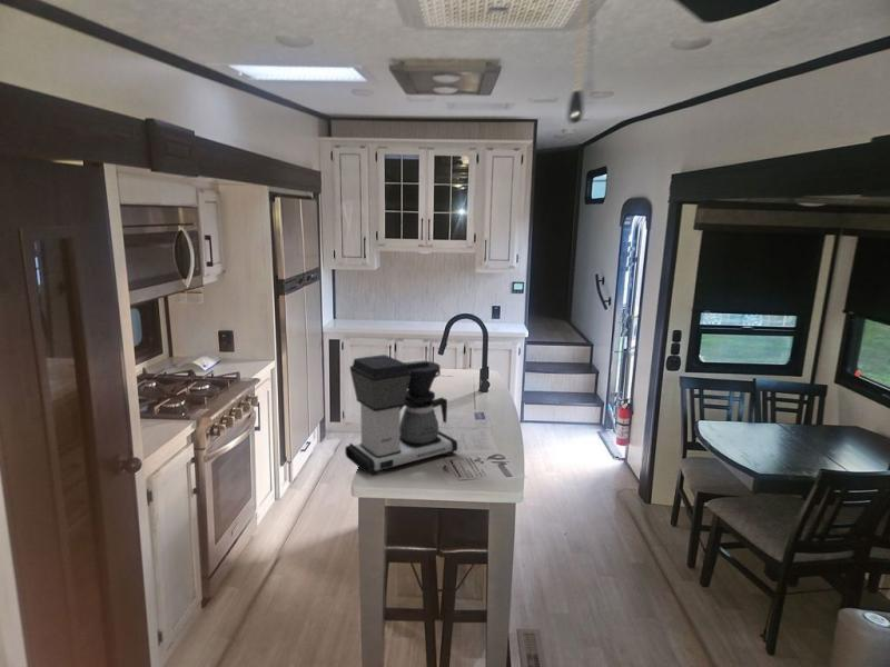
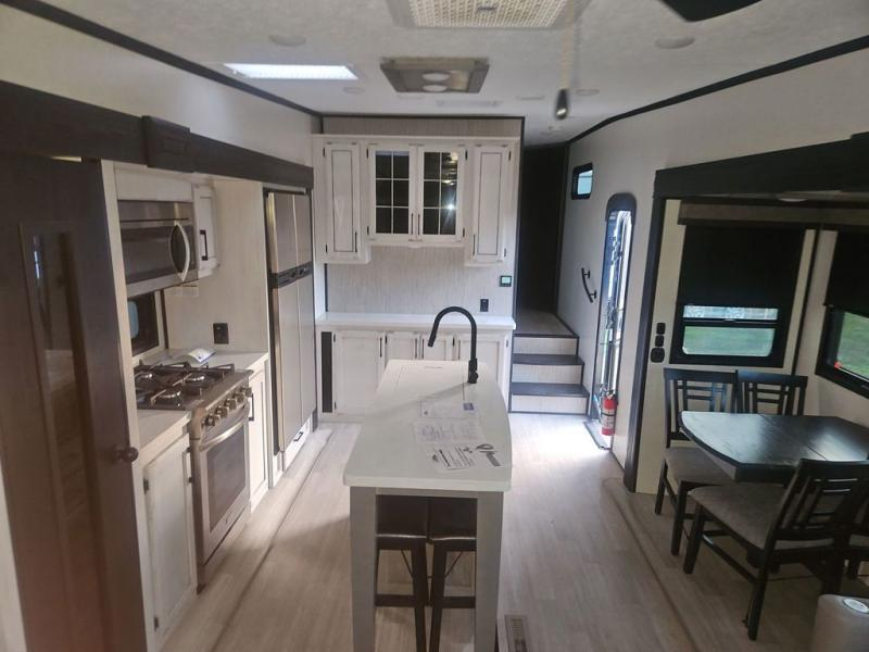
- coffee maker [344,354,458,477]
